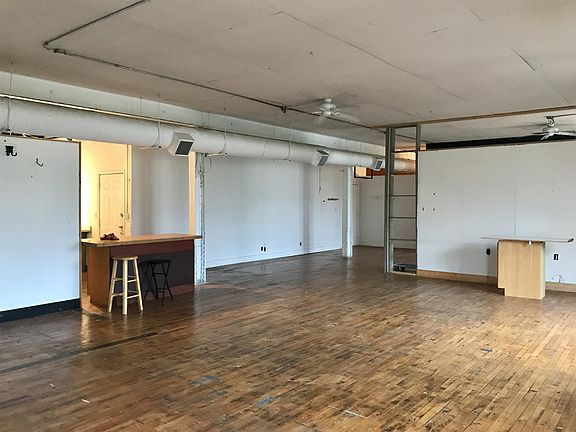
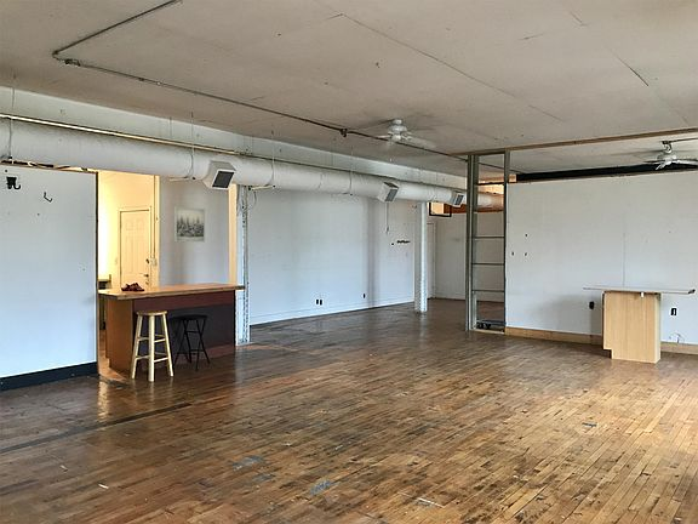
+ wall art [173,206,206,243]
